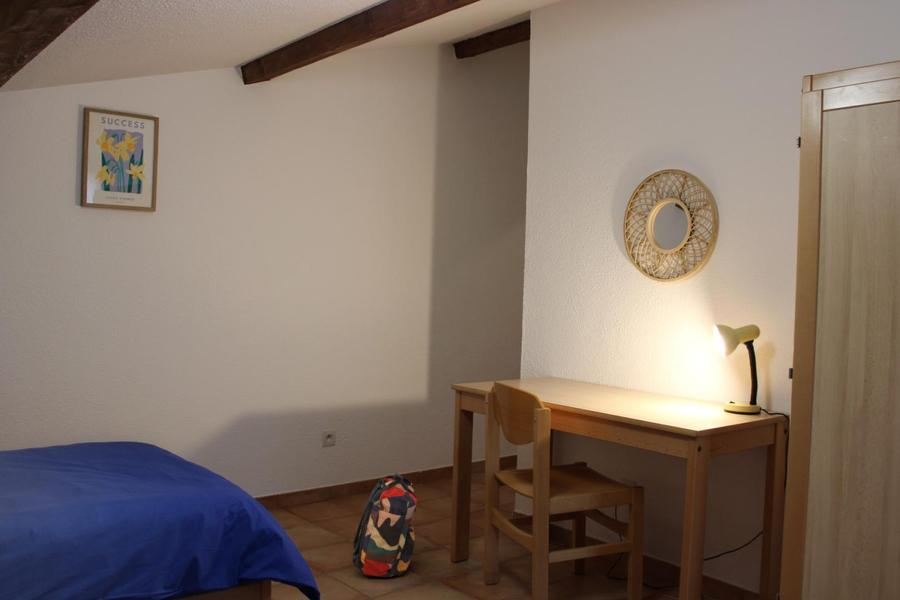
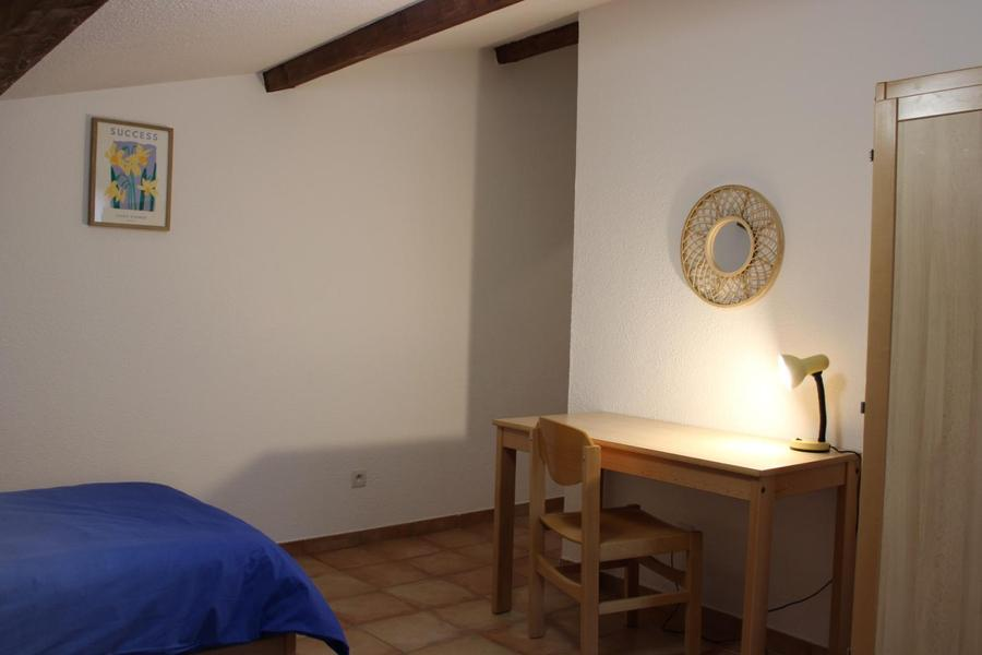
- backpack [351,472,418,578]
